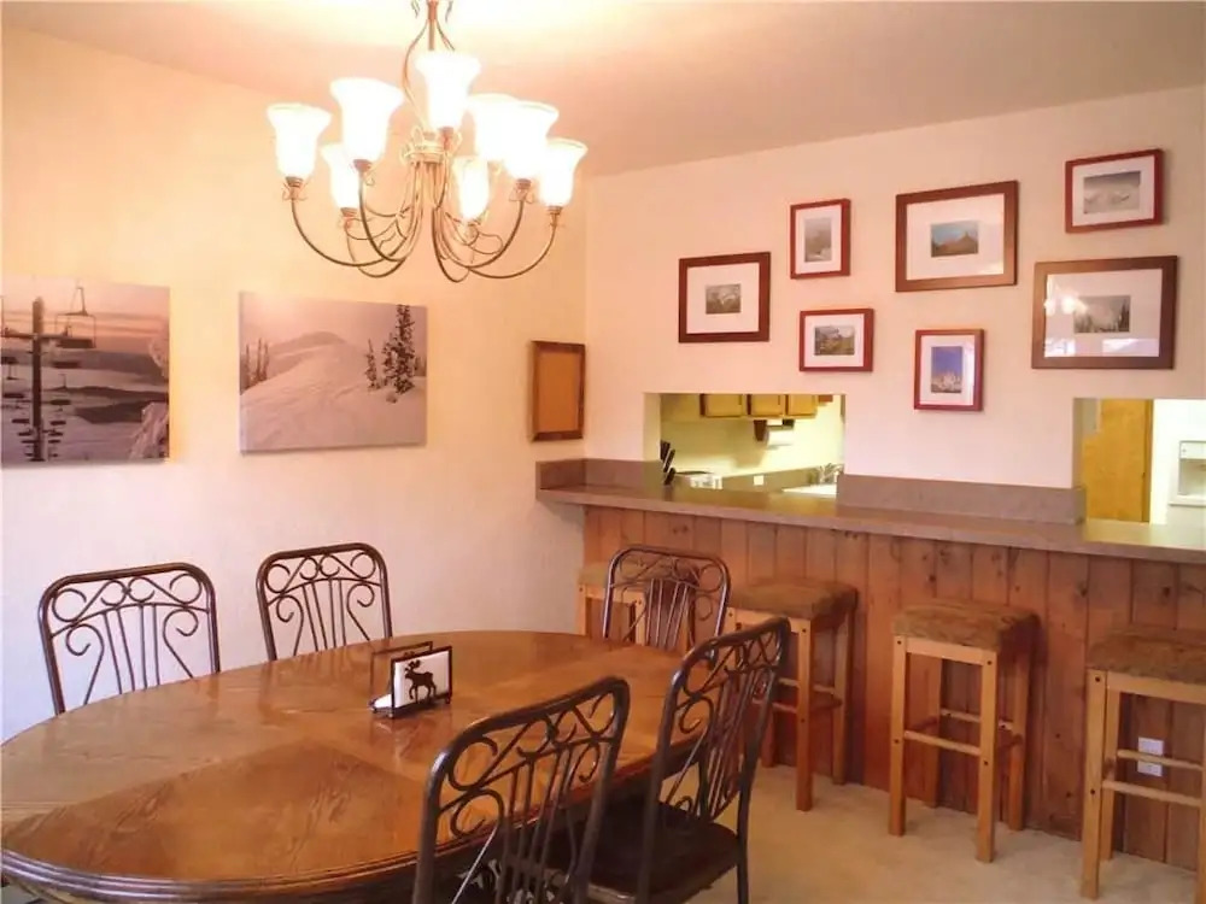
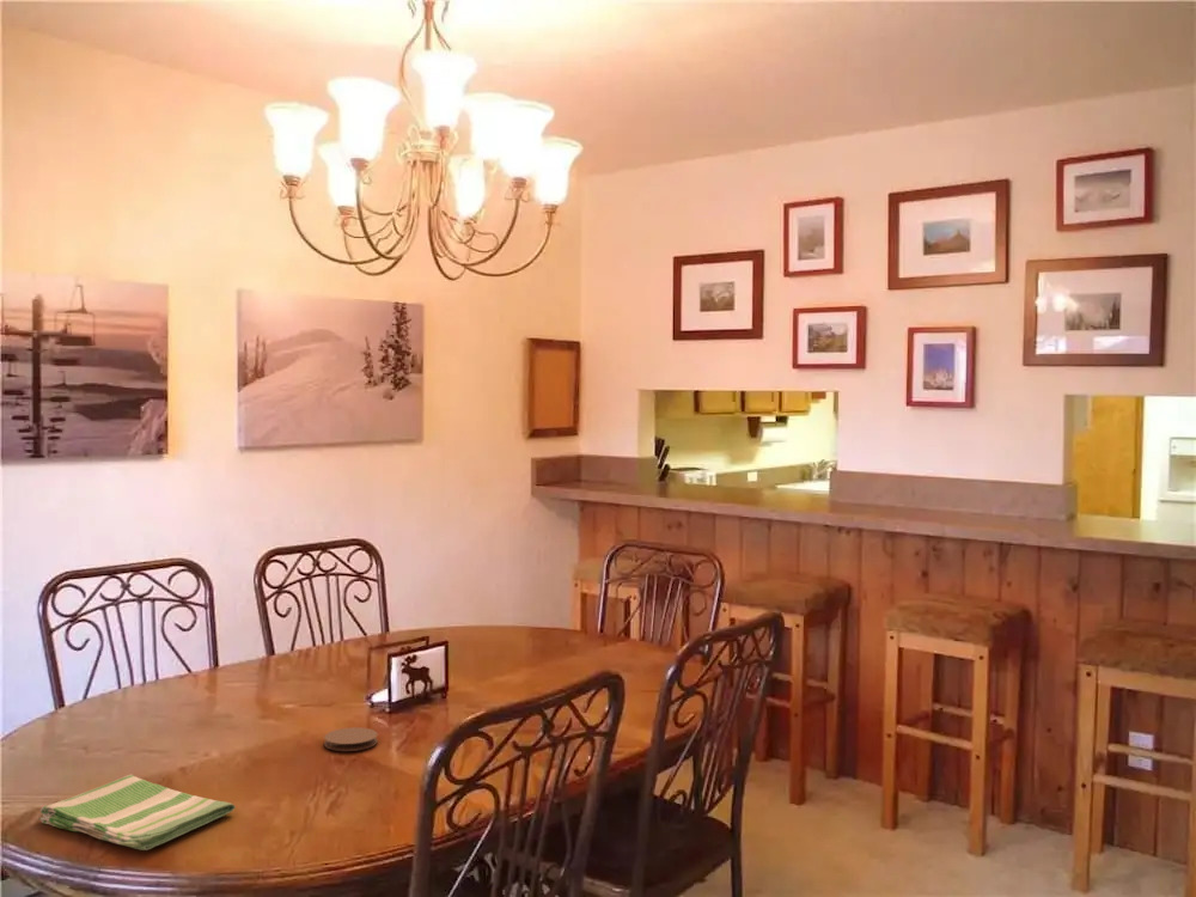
+ dish towel [38,774,237,852]
+ coaster [323,726,379,752]
